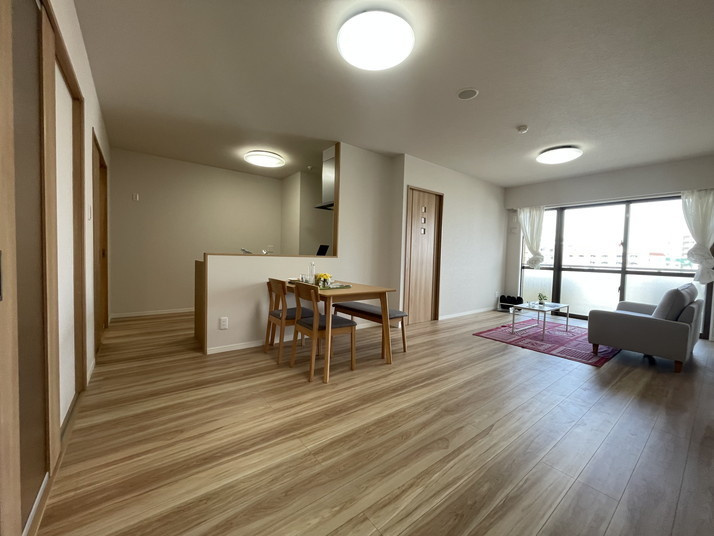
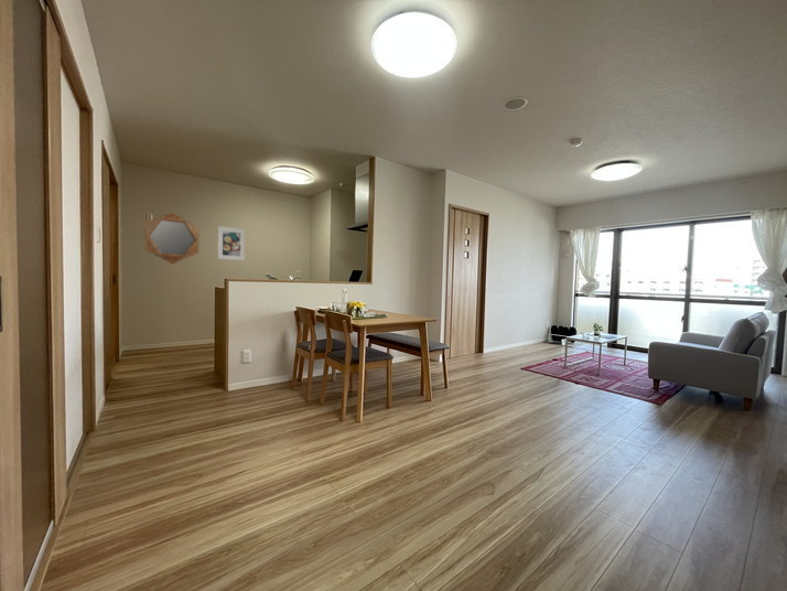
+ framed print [217,225,246,261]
+ home mirror [143,212,201,266]
